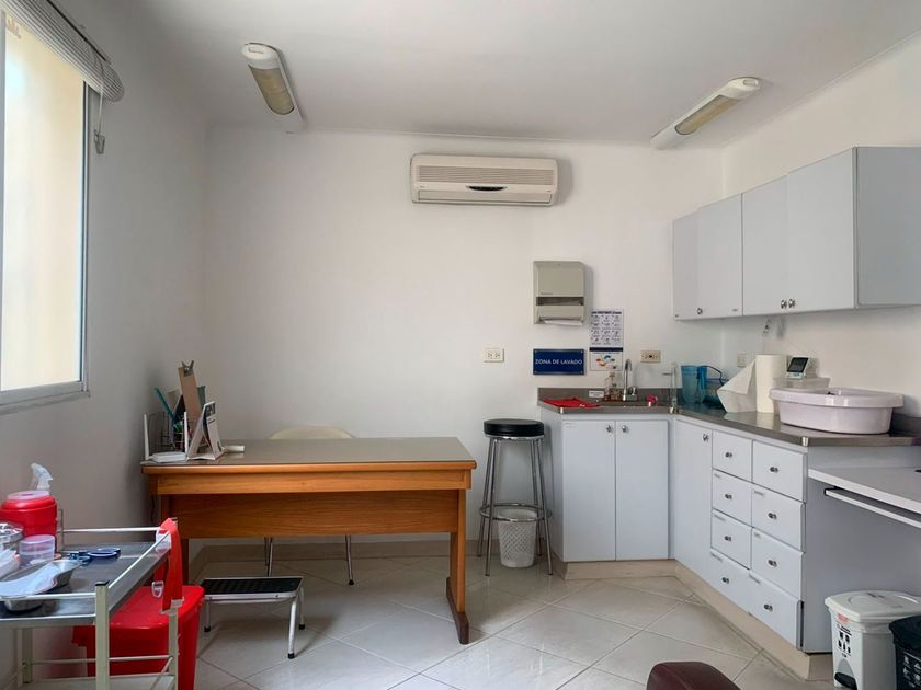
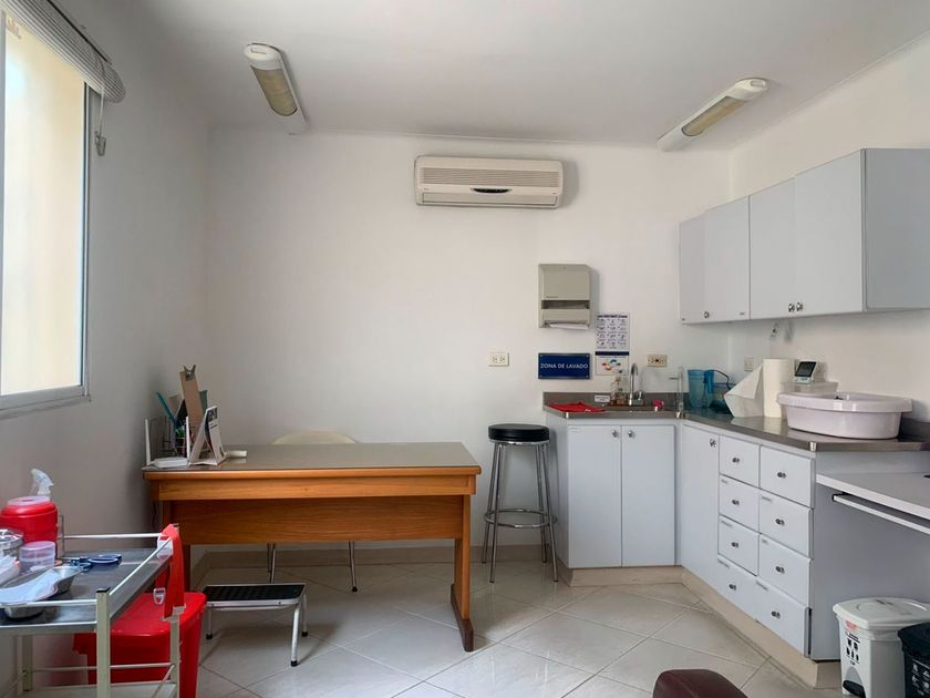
- wastebasket [497,508,538,568]
